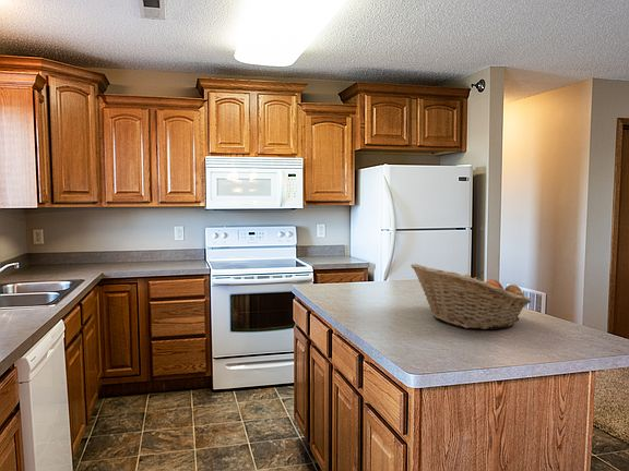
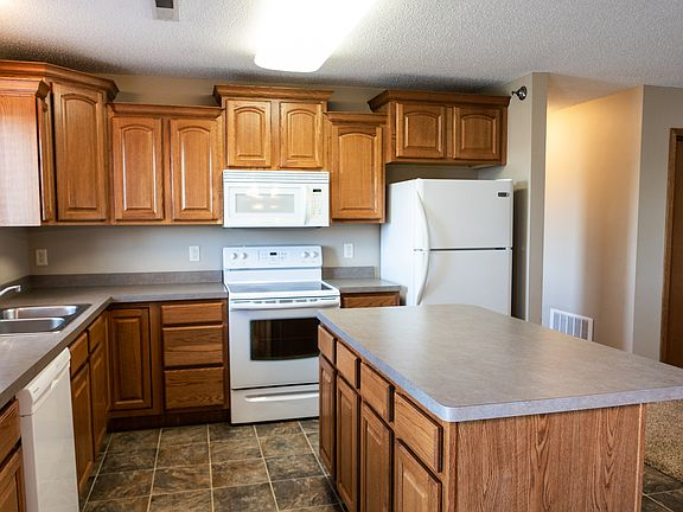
- fruit basket [410,263,532,330]
